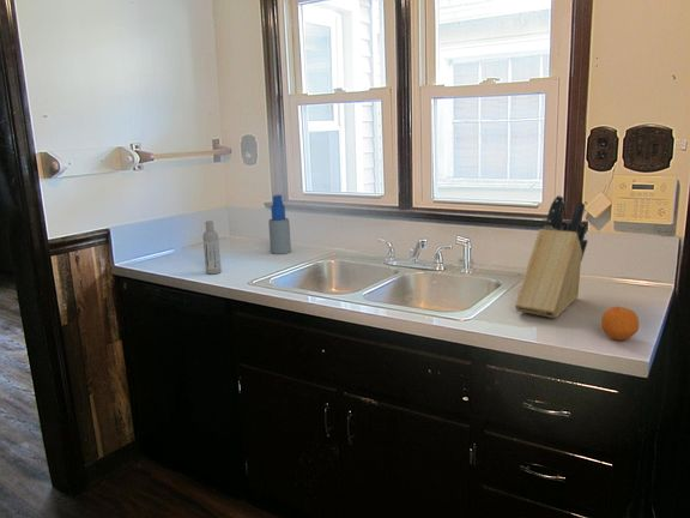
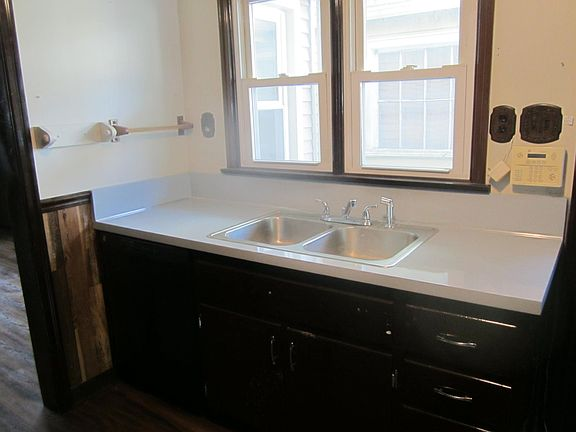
- spray bottle [267,194,292,255]
- bottle [201,219,223,275]
- fruit [600,306,640,342]
- knife block [514,194,589,319]
